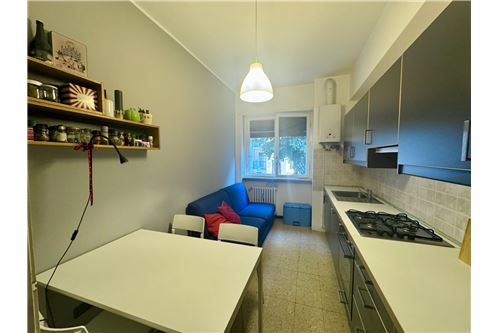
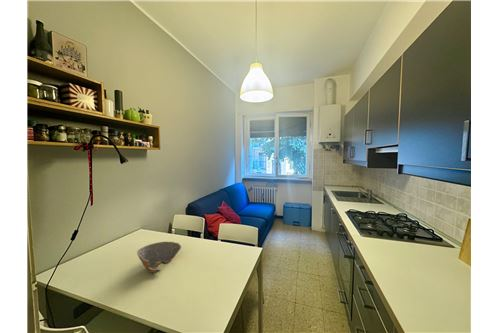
+ bowl [136,241,182,274]
